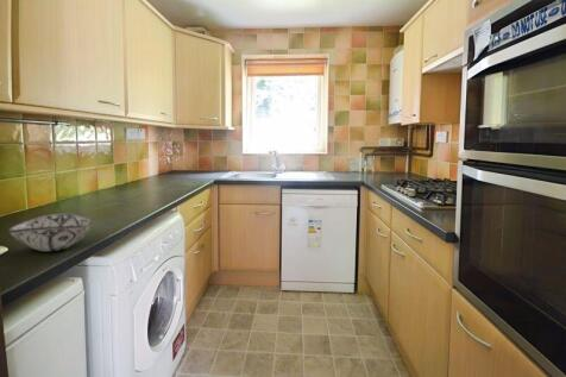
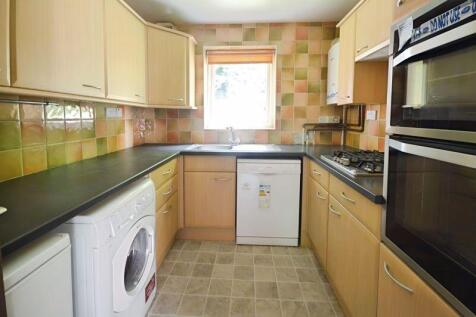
- decorative bowl [7,213,94,252]
